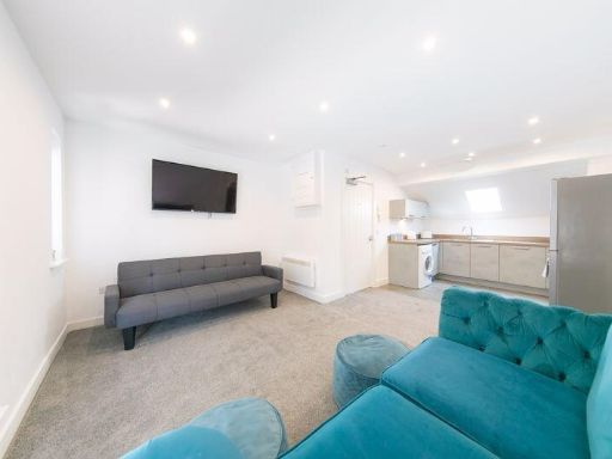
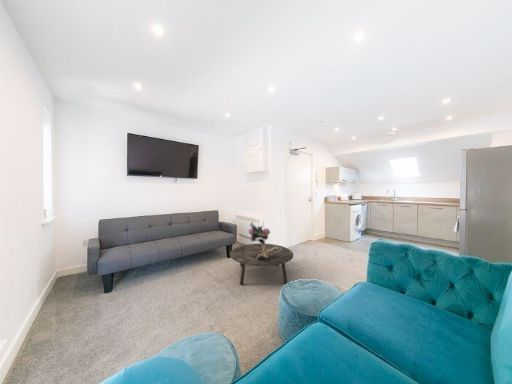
+ bouquet [247,221,282,258]
+ coffee table [229,243,294,286]
